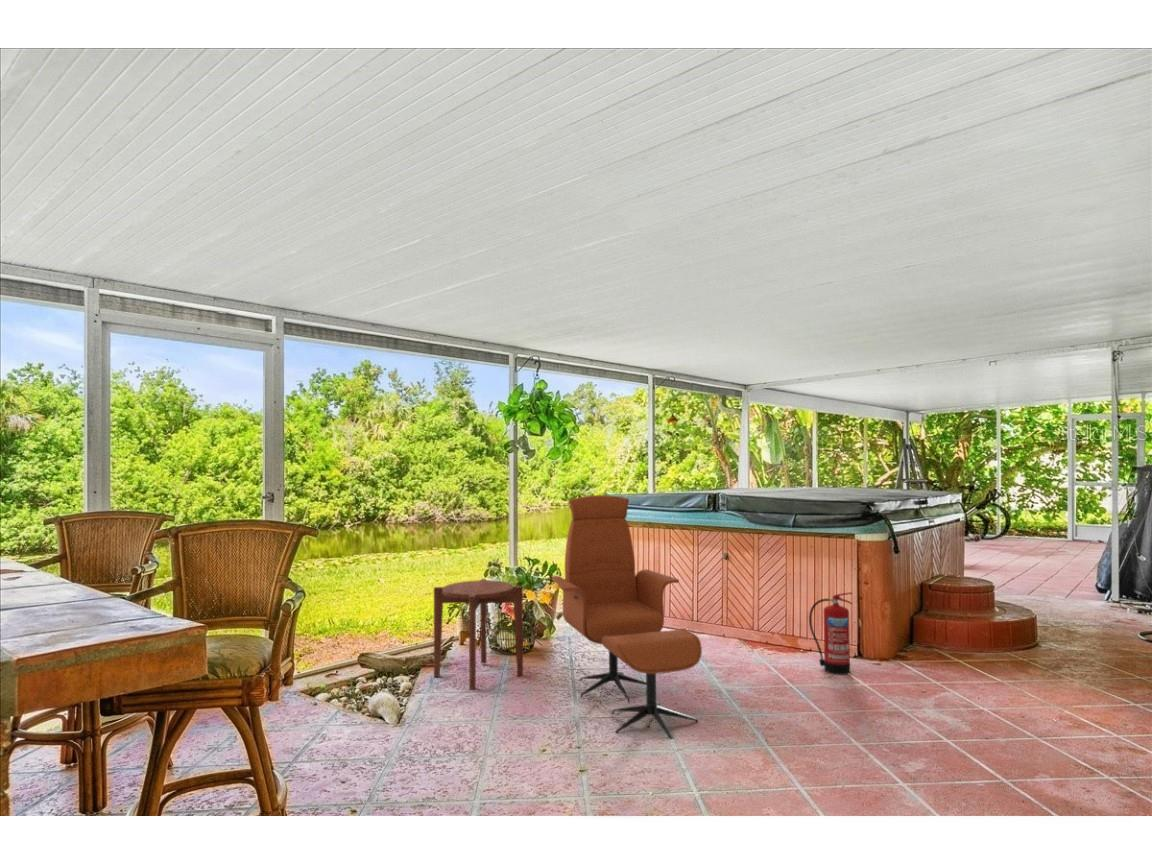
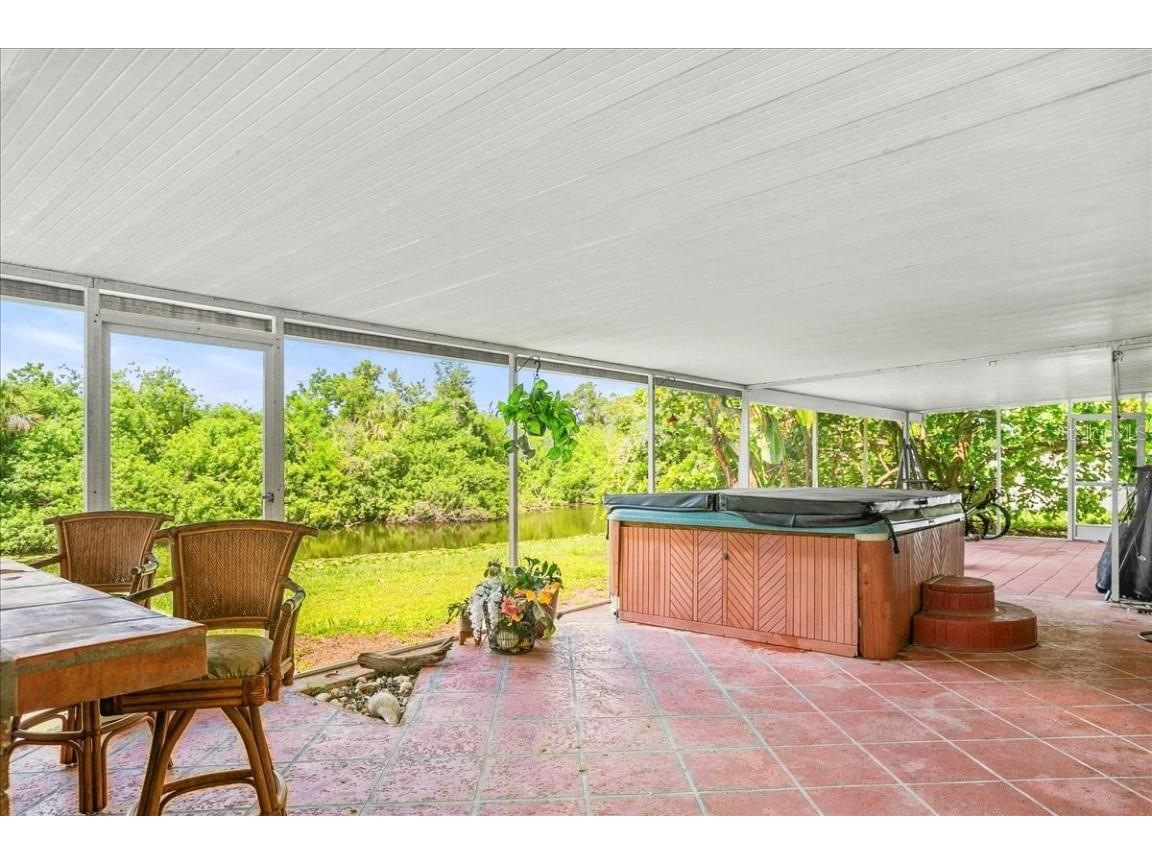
- fire extinguisher [808,591,854,676]
- side table [433,578,524,691]
- lounge chair [550,494,703,740]
